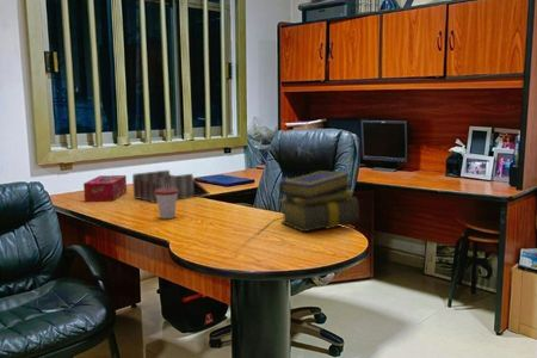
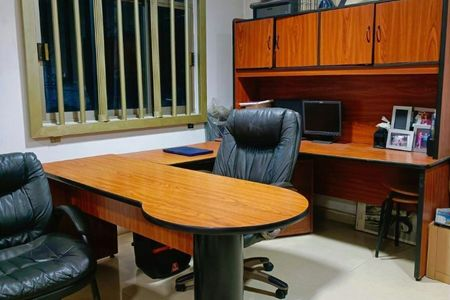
- stack of books [278,169,360,233]
- desk organizer [131,169,211,204]
- cup [155,184,178,220]
- tissue box [82,174,128,203]
